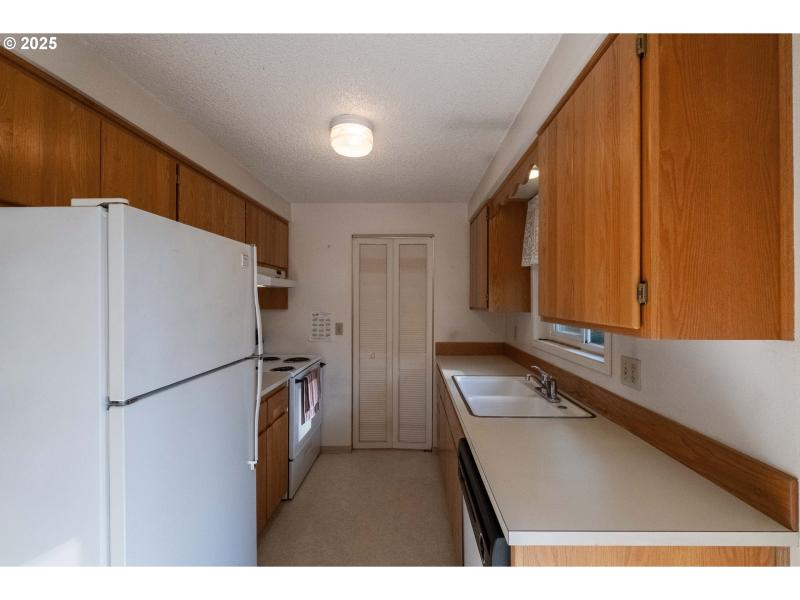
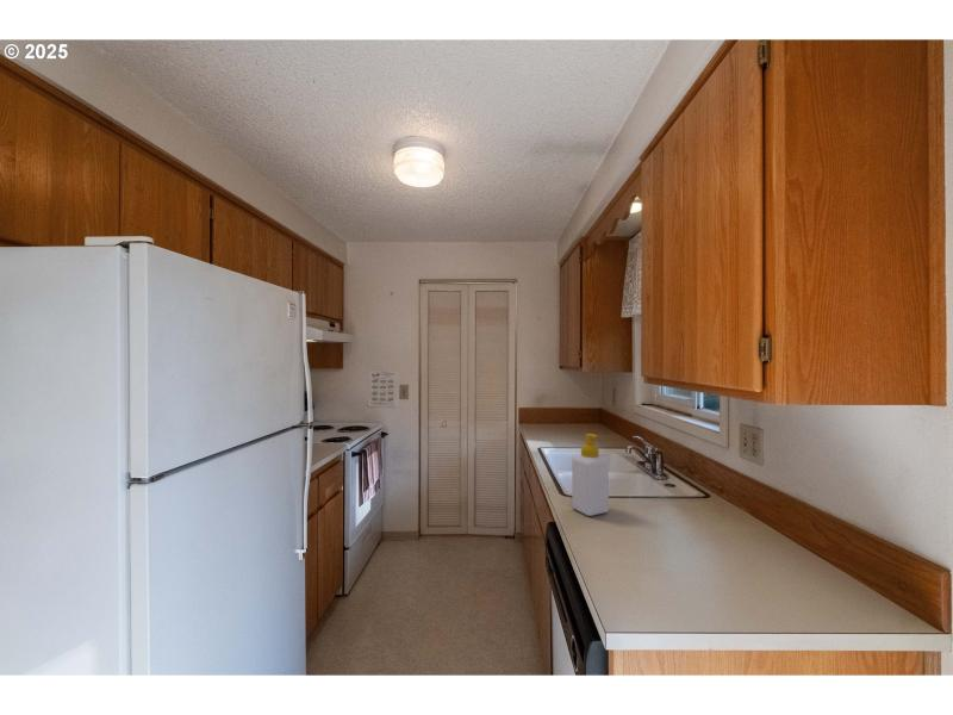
+ soap bottle [571,433,610,517]
